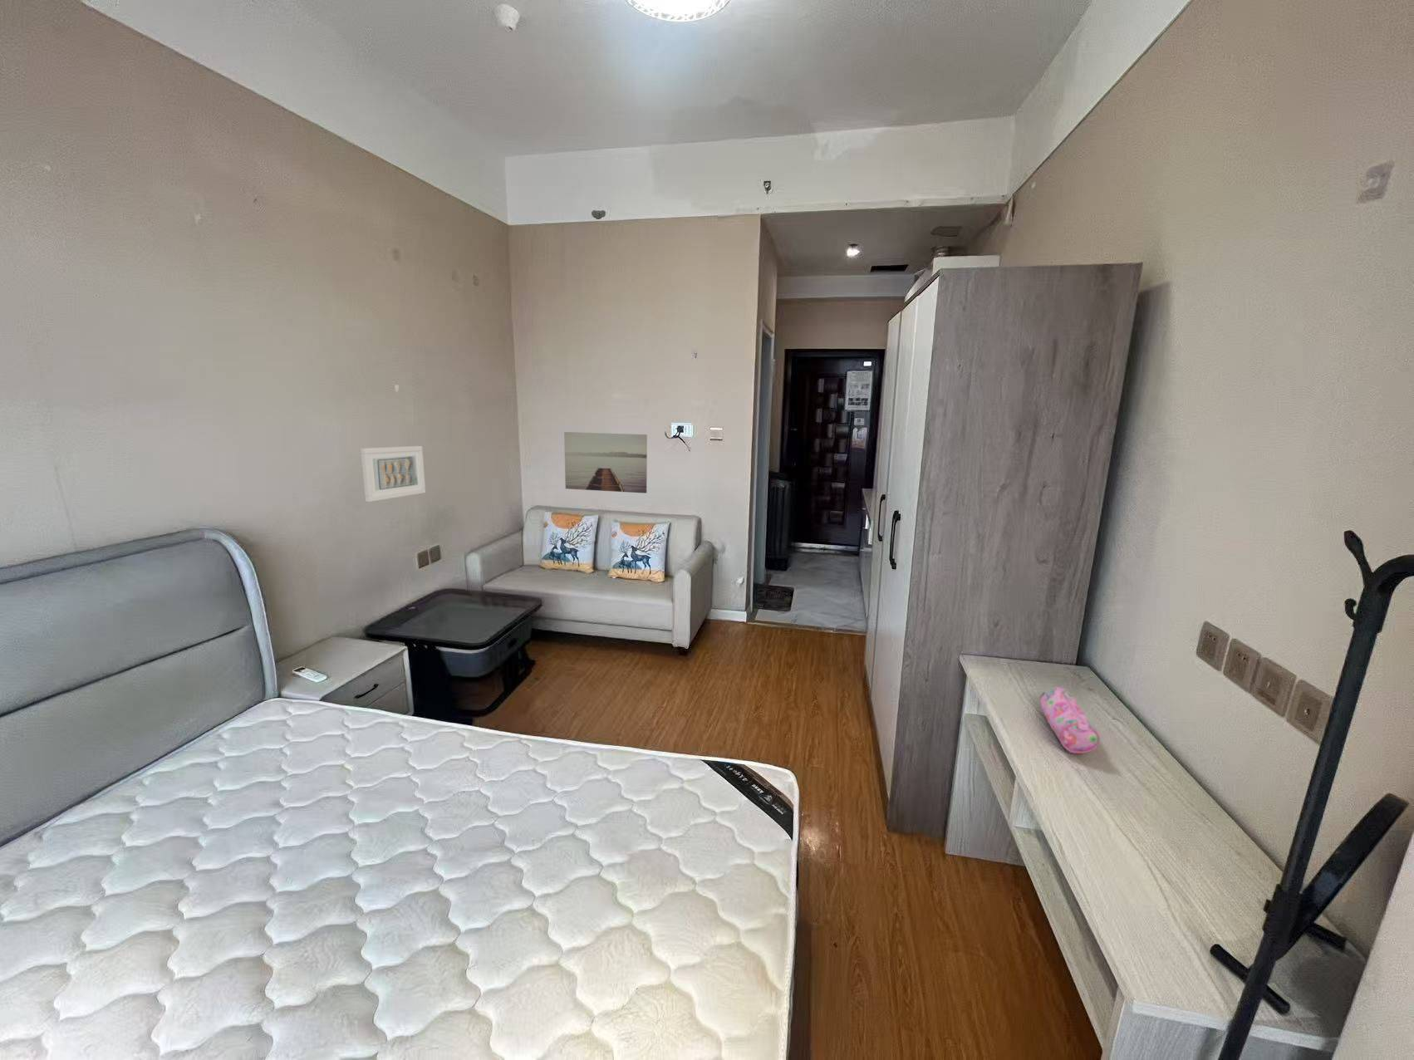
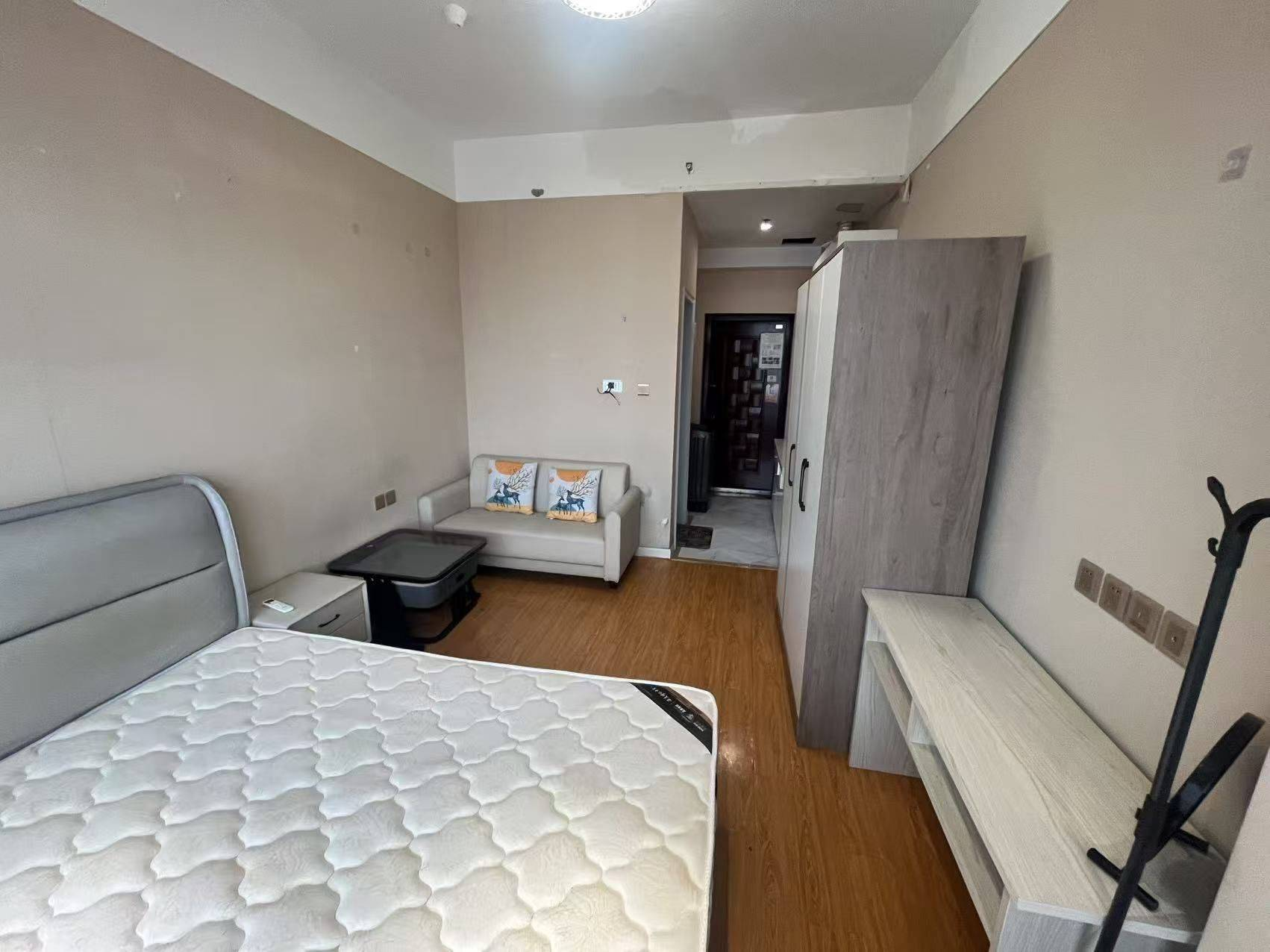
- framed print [360,445,426,502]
- pencil case [1039,686,1101,754]
- wall art [563,431,648,494]
